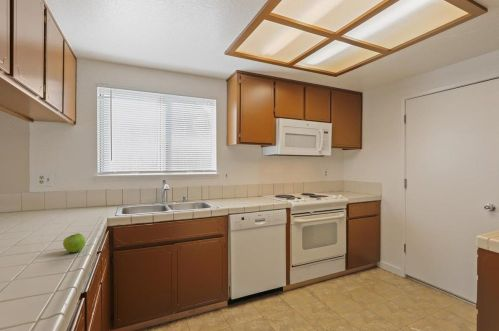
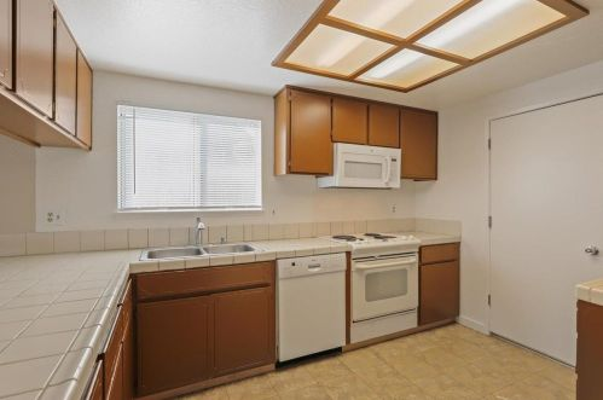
- fruit [62,232,86,253]
